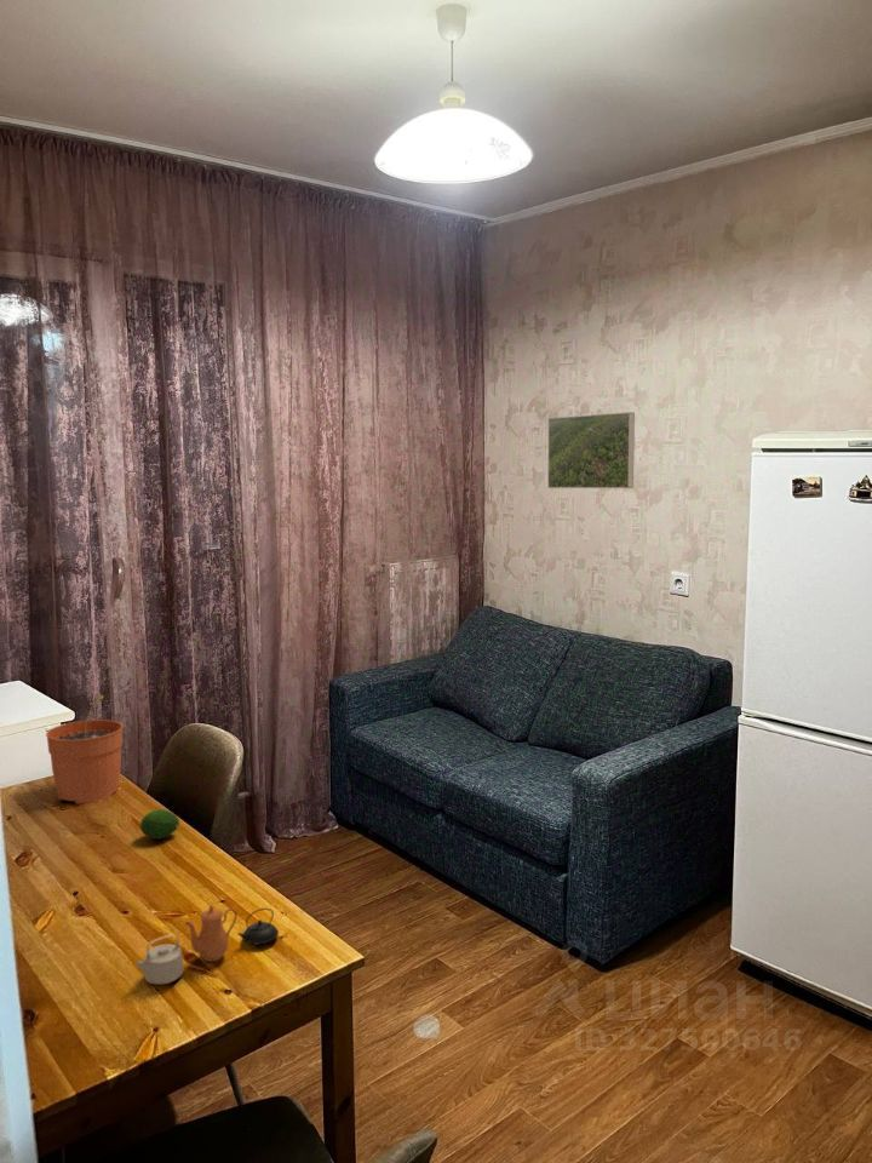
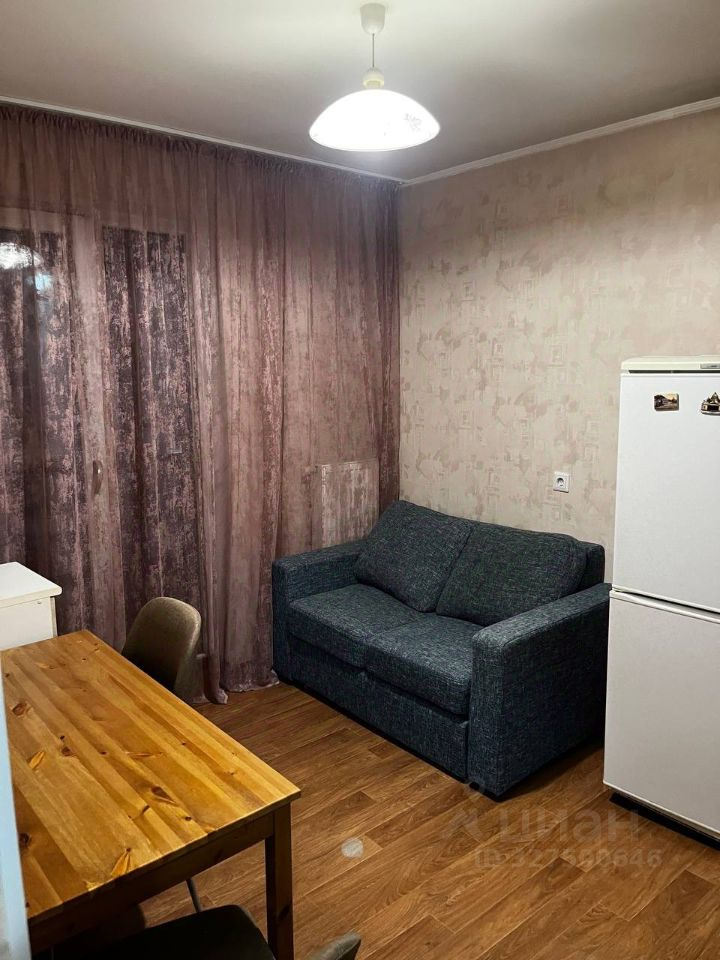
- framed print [546,411,636,489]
- fruit [139,808,180,841]
- plant pot [45,694,124,804]
- teapot [134,904,280,985]
